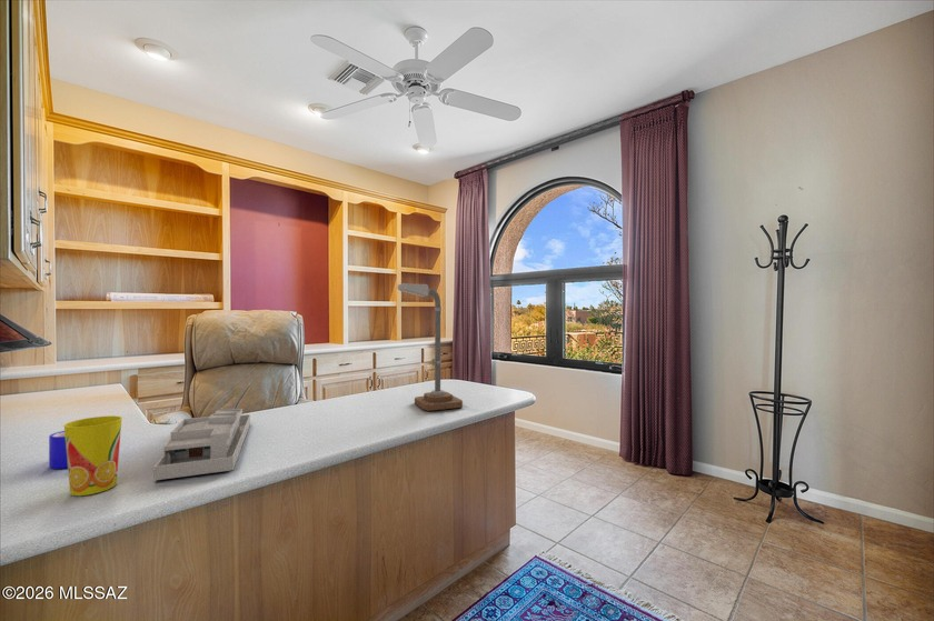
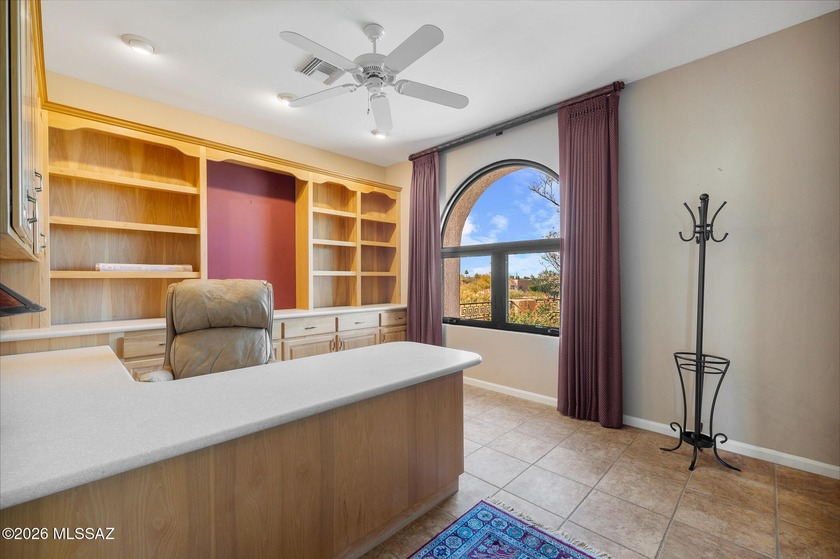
- cup [62,414,123,497]
- desk lamp [397,282,464,412]
- mug [48,430,68,470]
- desk organizer [153,408,251,481]
